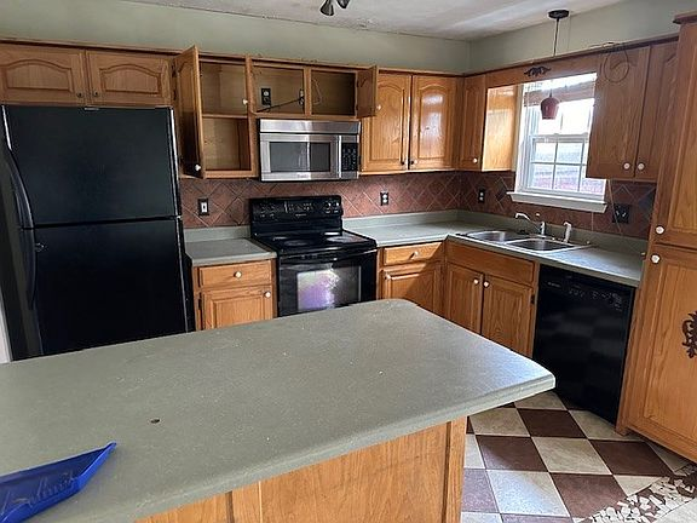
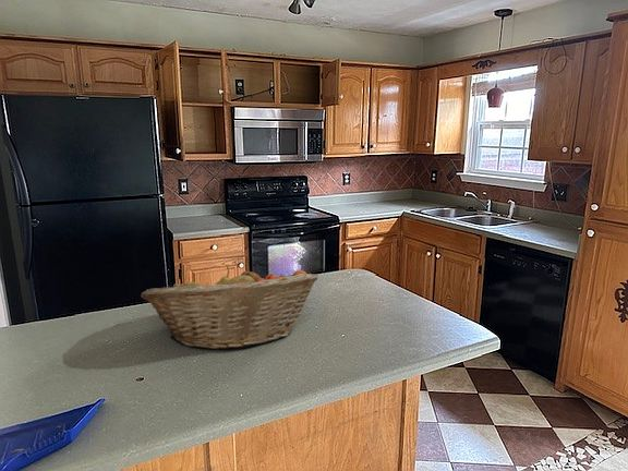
+ fruit basket [140,266,319,351]
